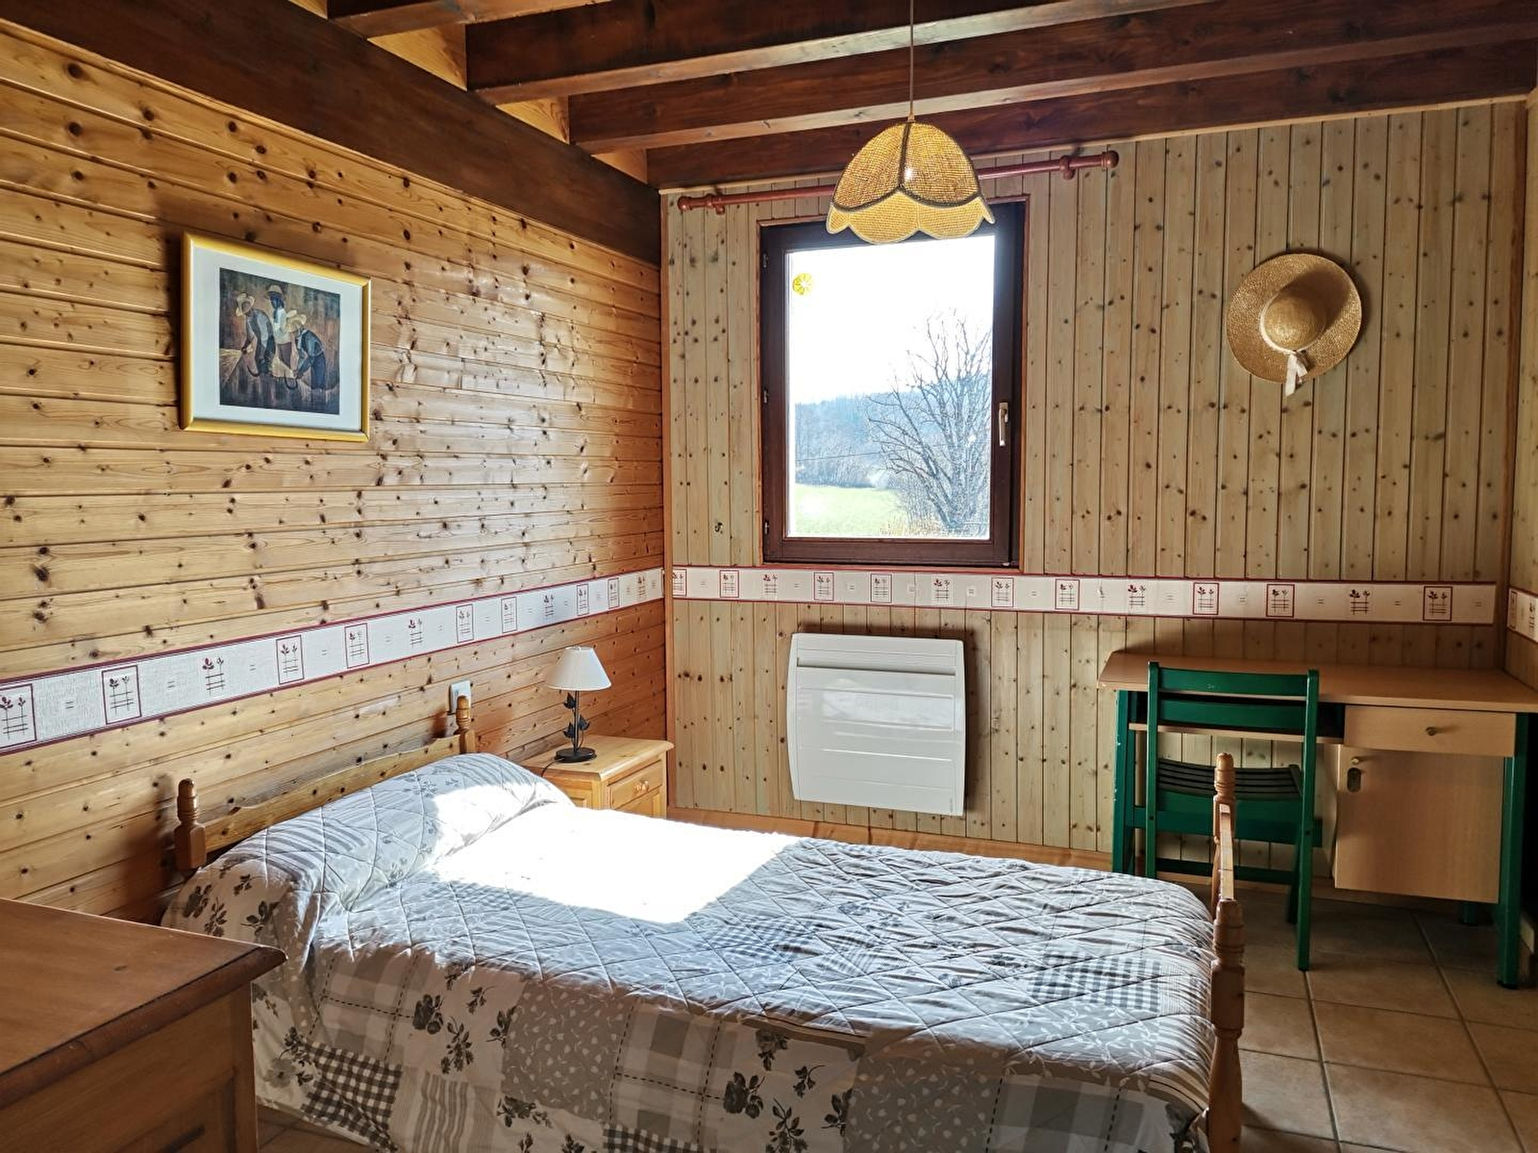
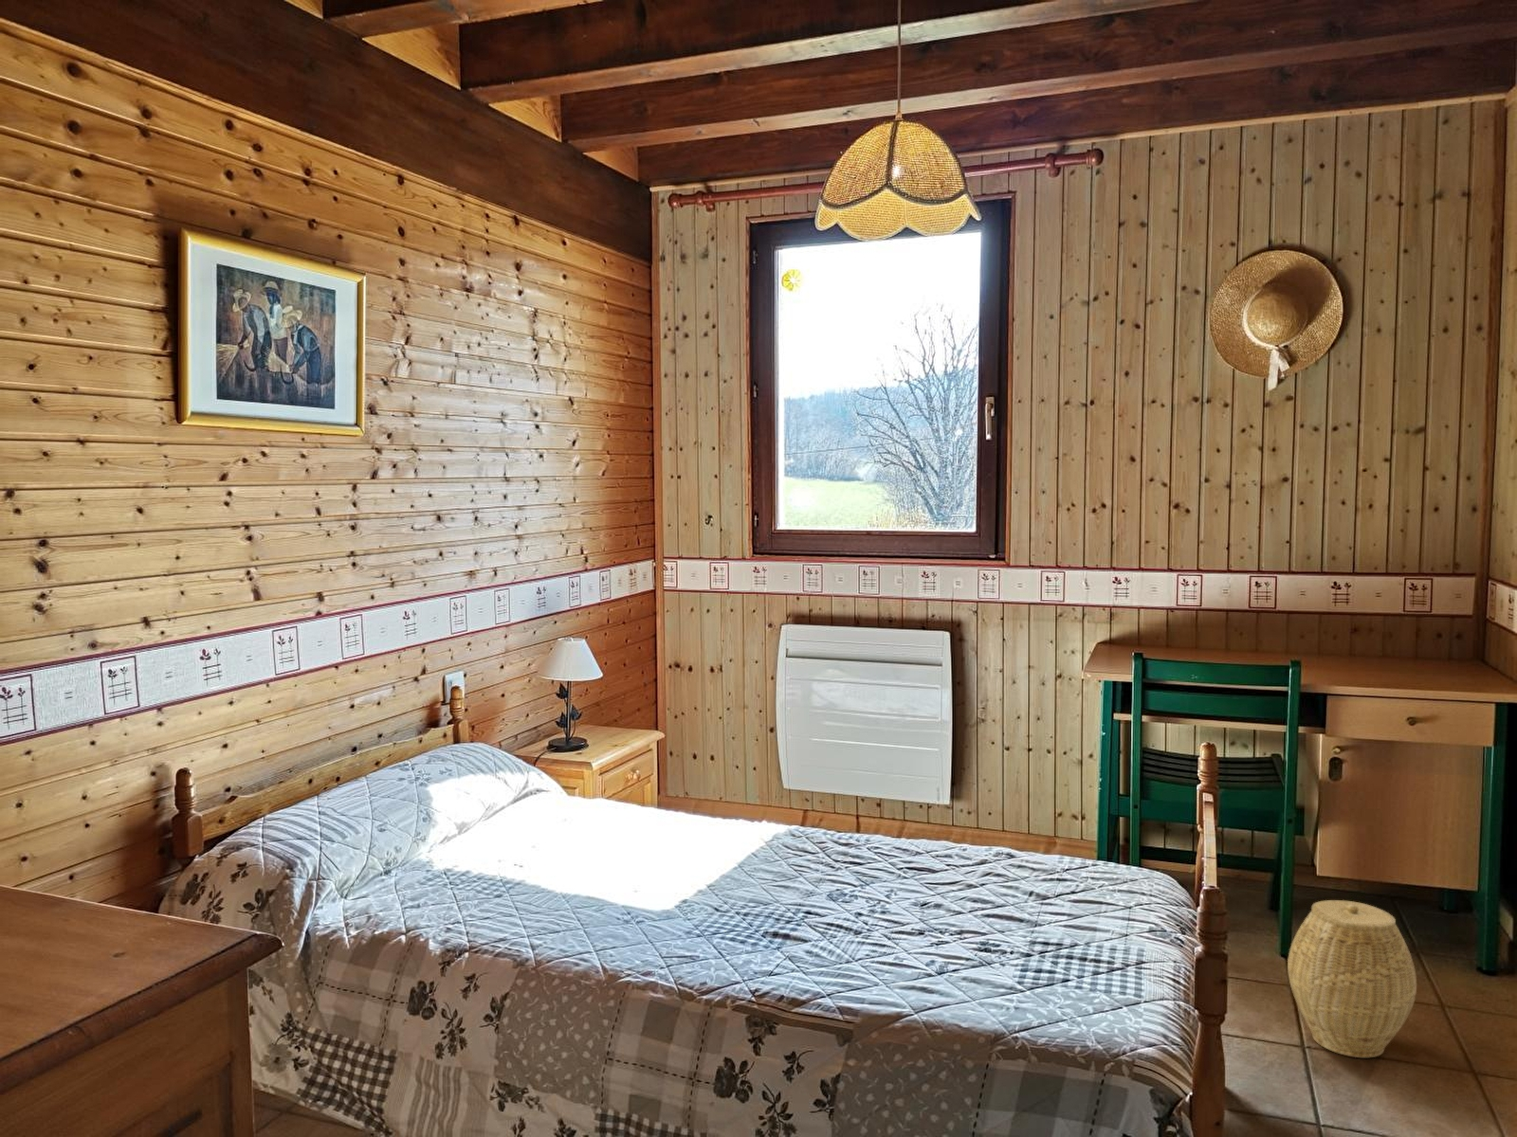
+ woven basket [1286,899,1418,1058]
